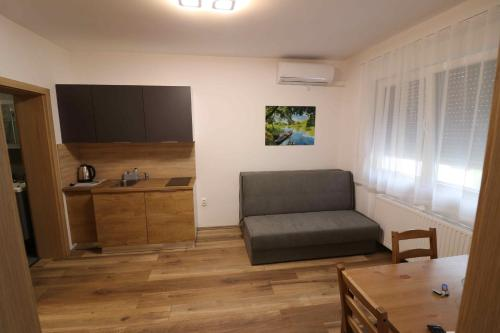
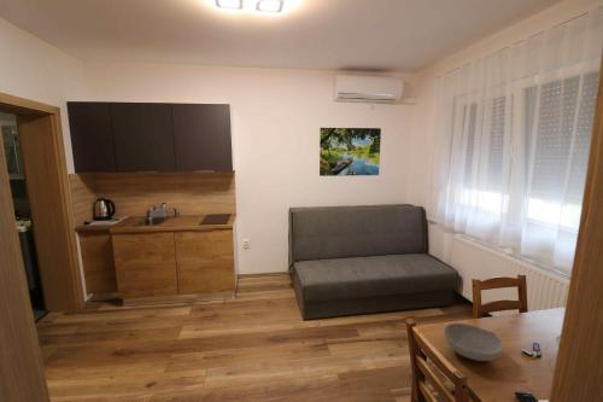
+ bowl [443,322,504,362]
